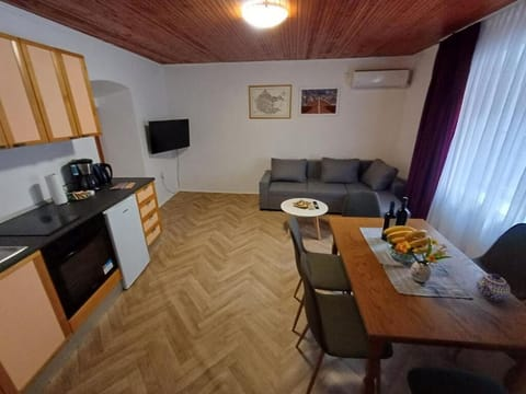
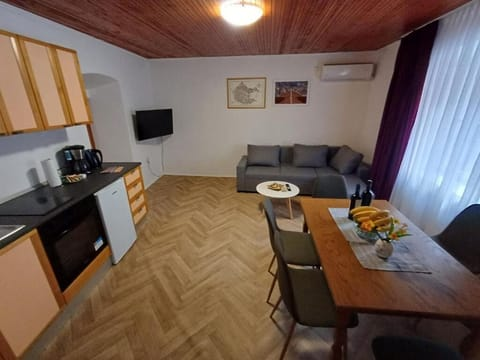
- teapot [476,273,511,302]
